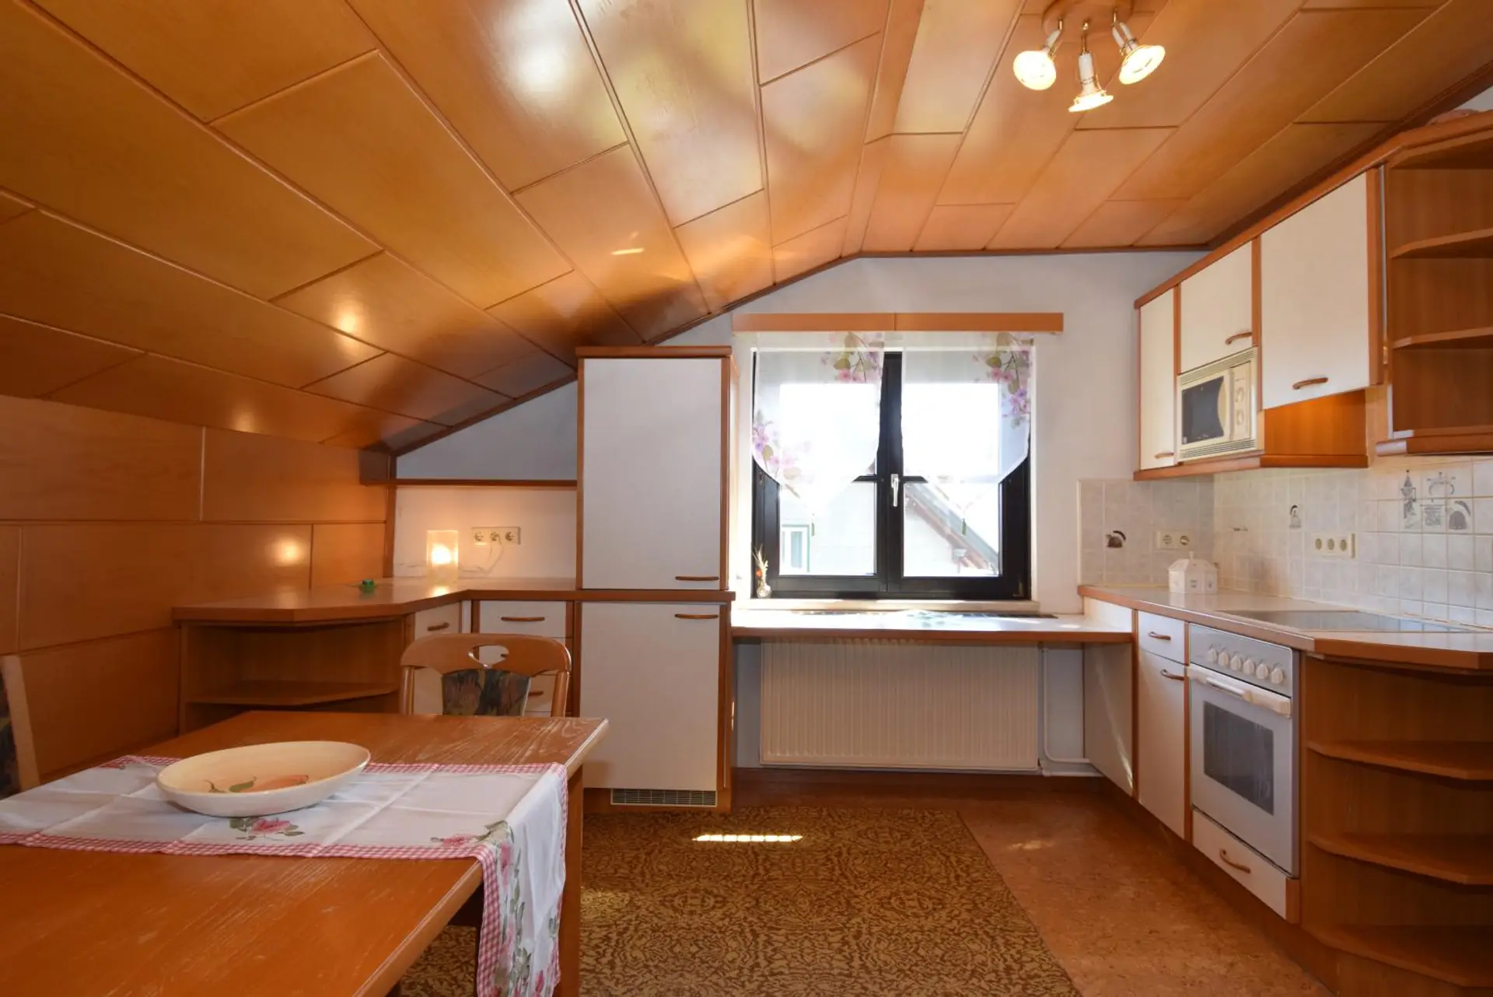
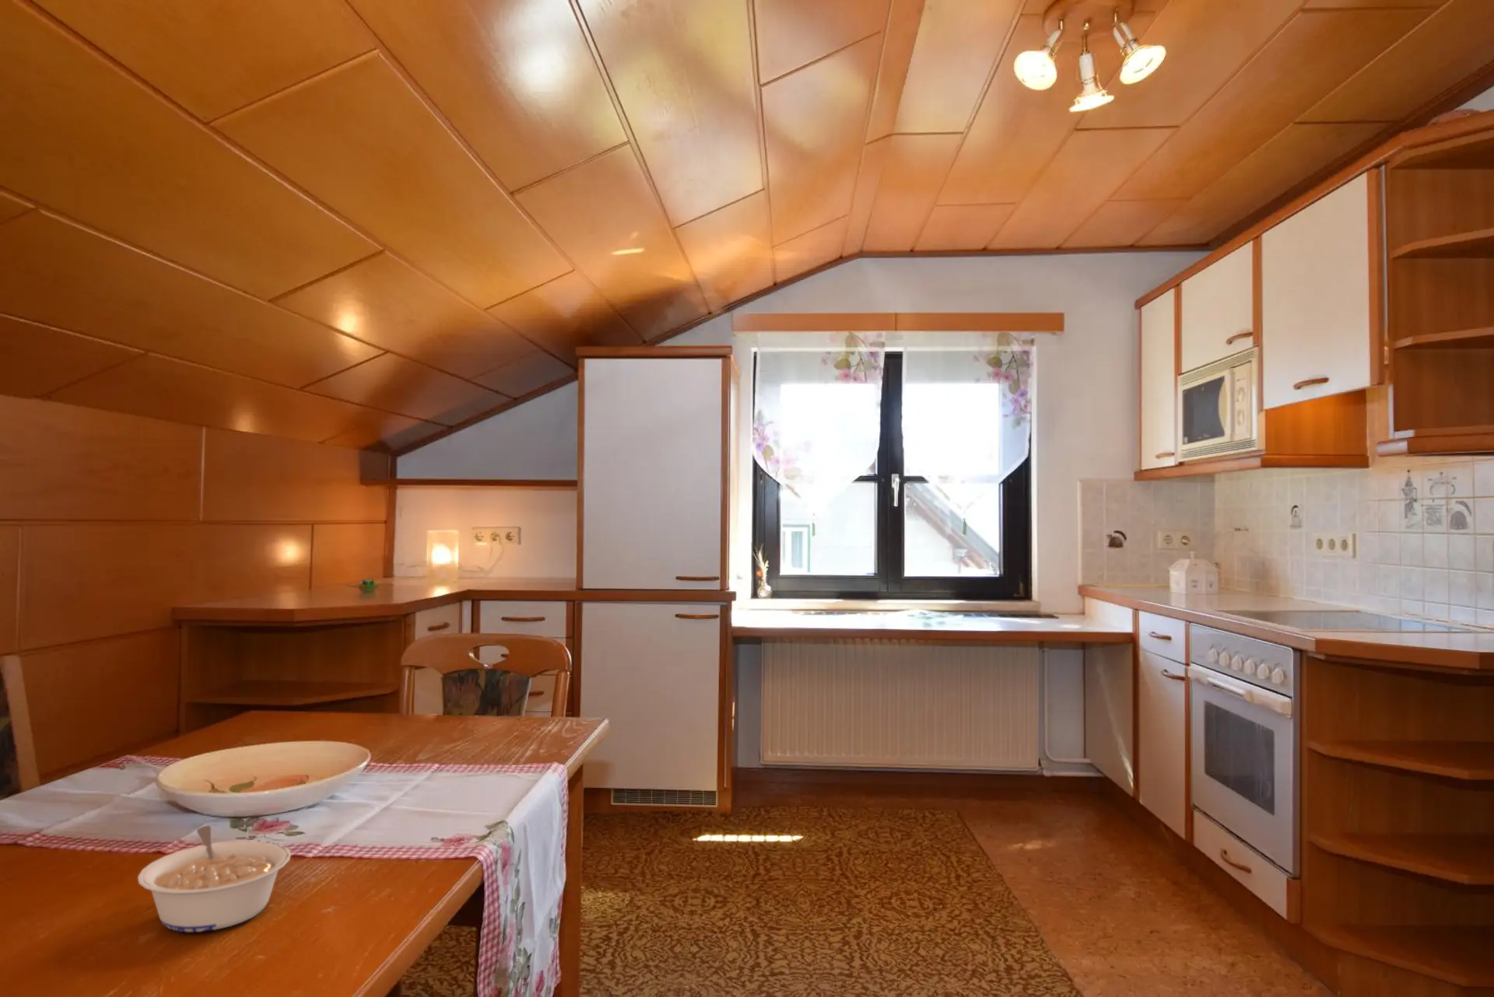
+ legume [137,826,292,932]
